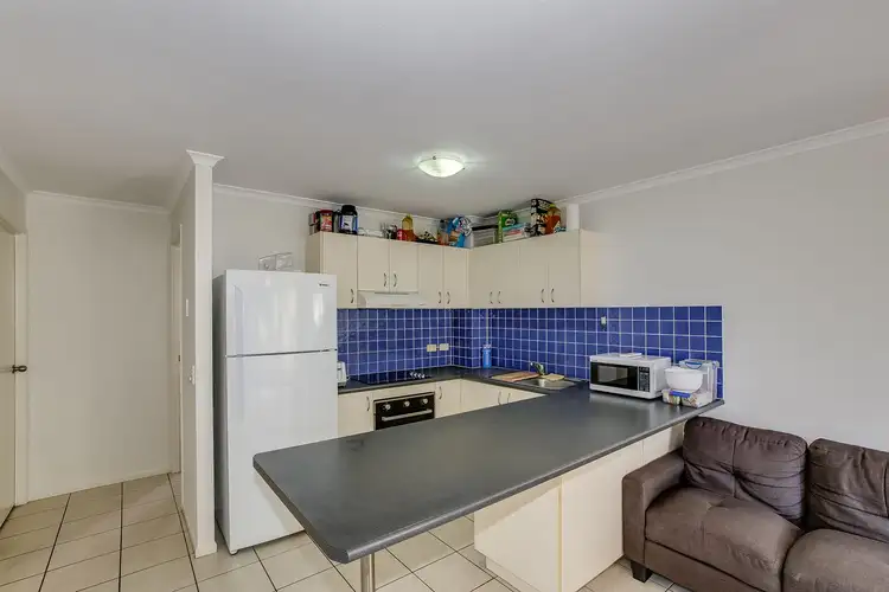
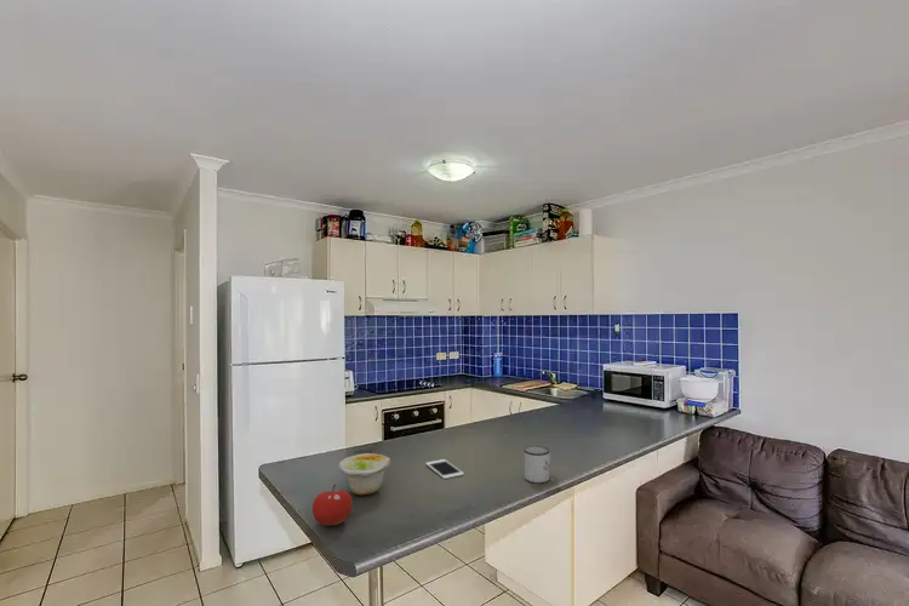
+ cell phone [424,458,465,480]
+ mug [524,445,551,484]
+ fruit [311,484,354,527]
+ bowl [338,452,391,496]
